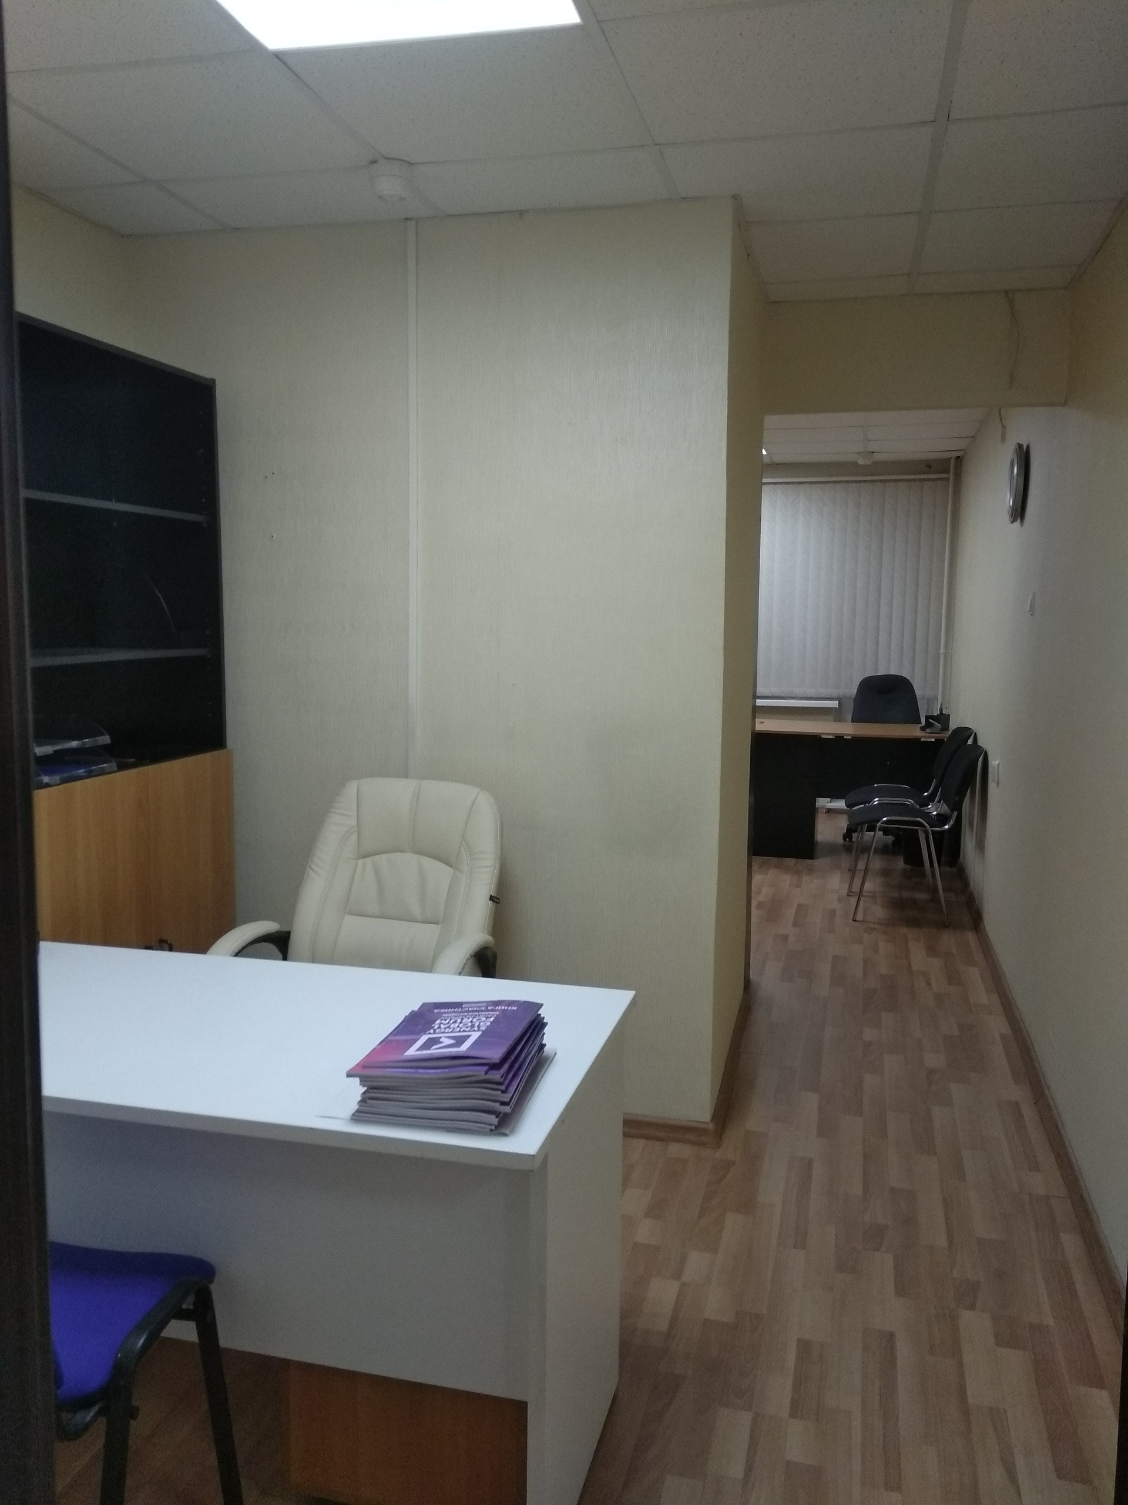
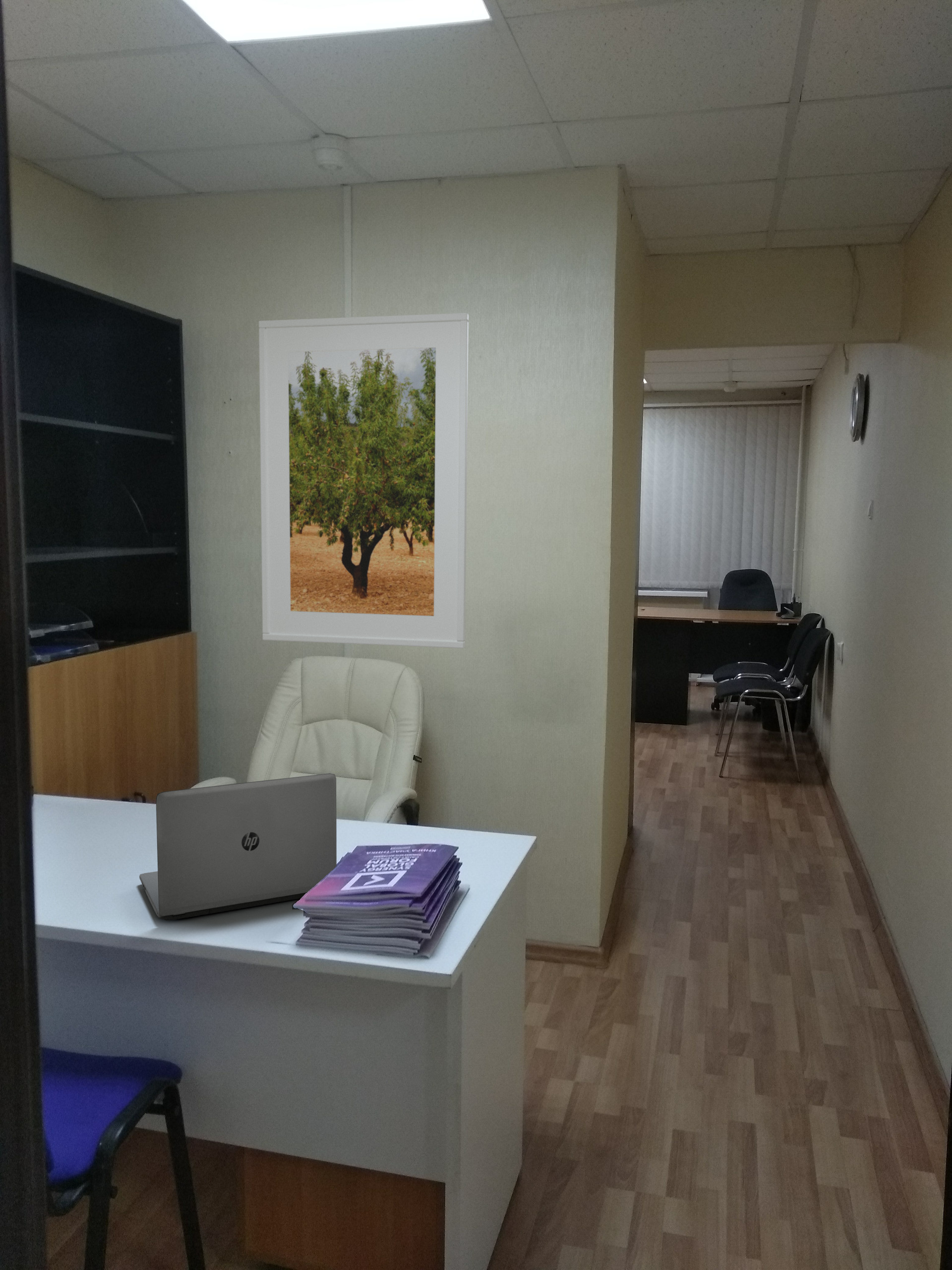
+ laptop [139,773,337,921]
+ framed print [258,313,469,649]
